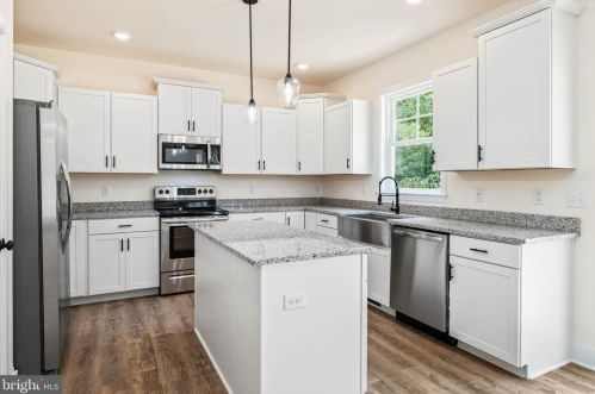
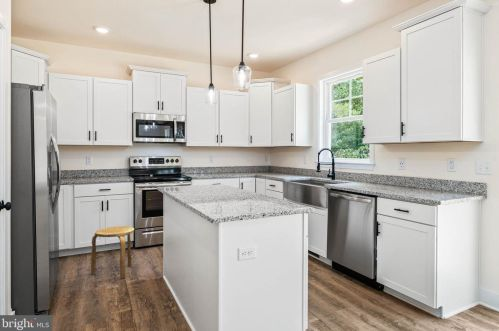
+ stool [90,225,135,280]
